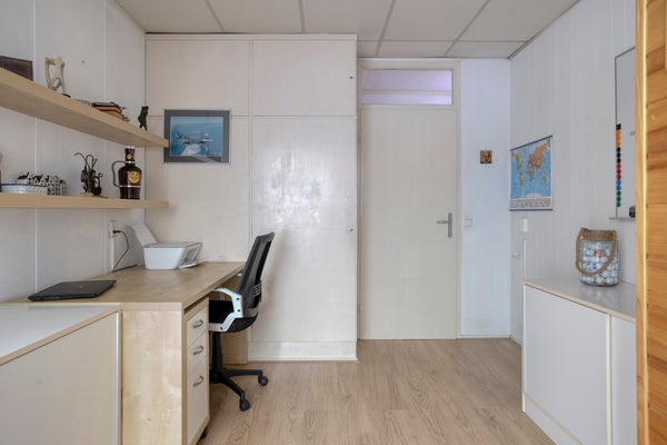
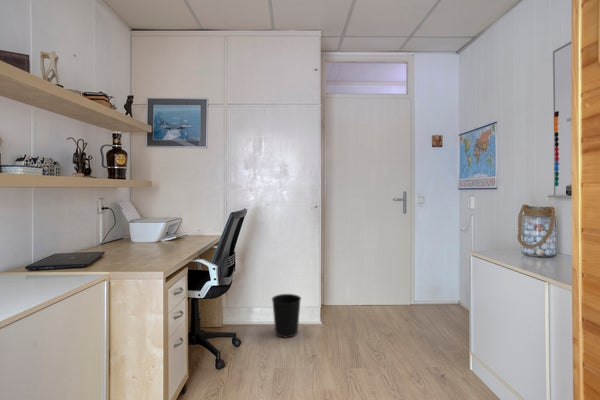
+ wastebasket [271,293,302,339]
